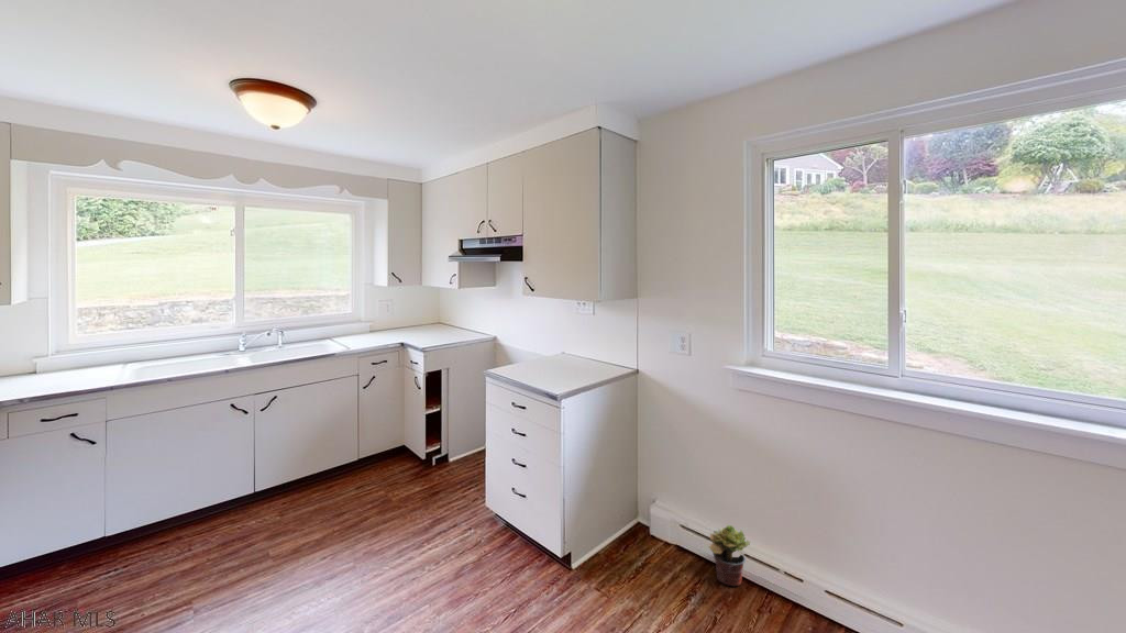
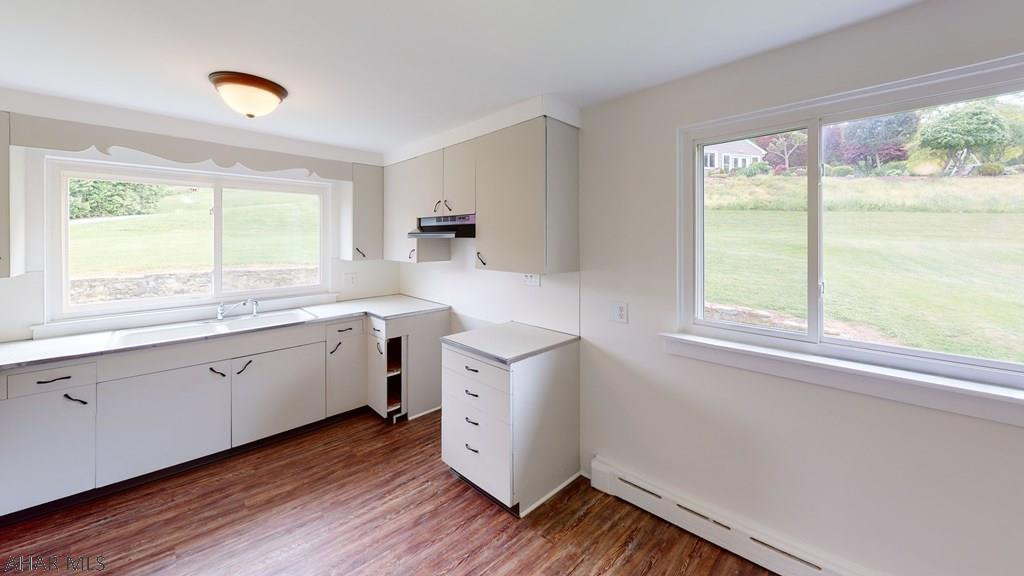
- potted plant [707,523,751,587]
